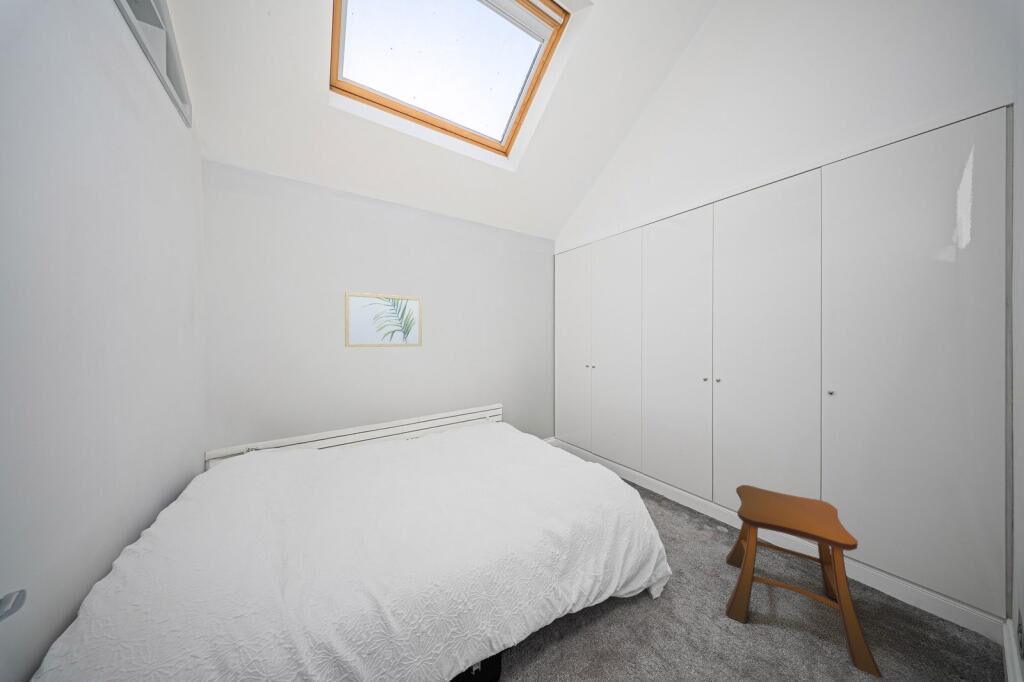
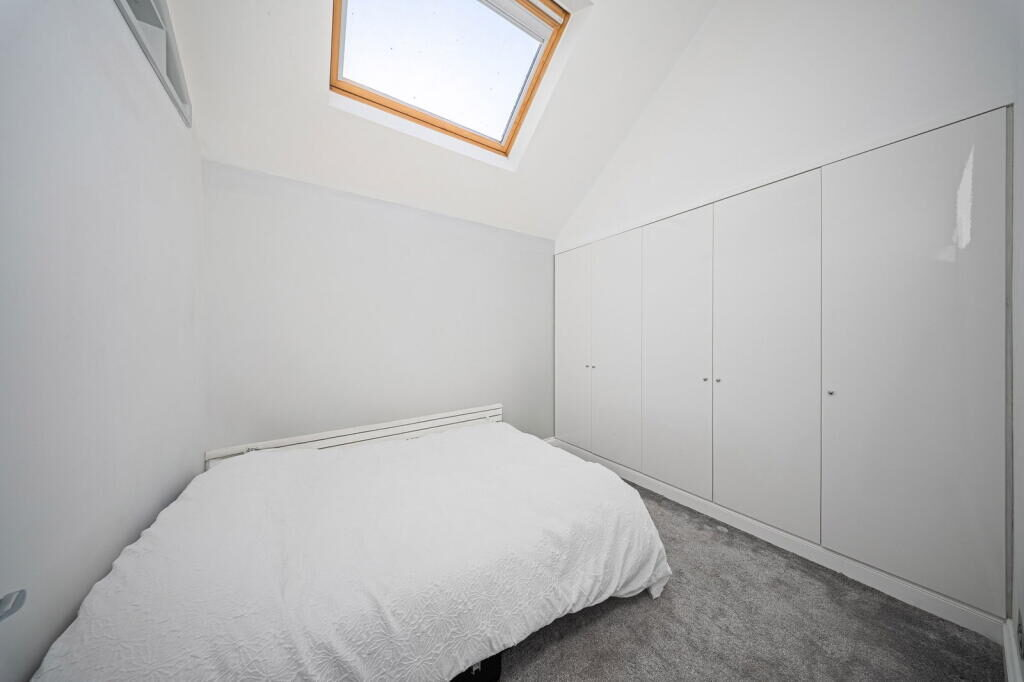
- stool [725,484,883,679]
- wall art [344,291,423,348]
